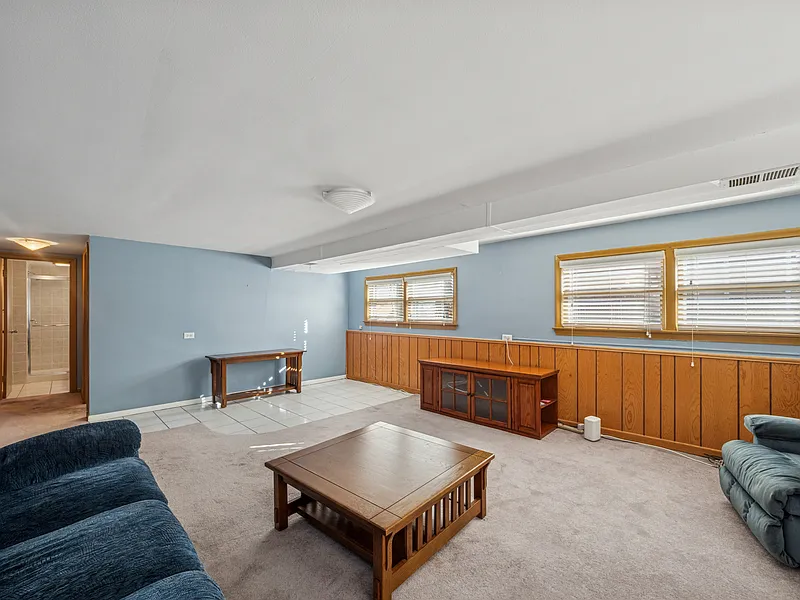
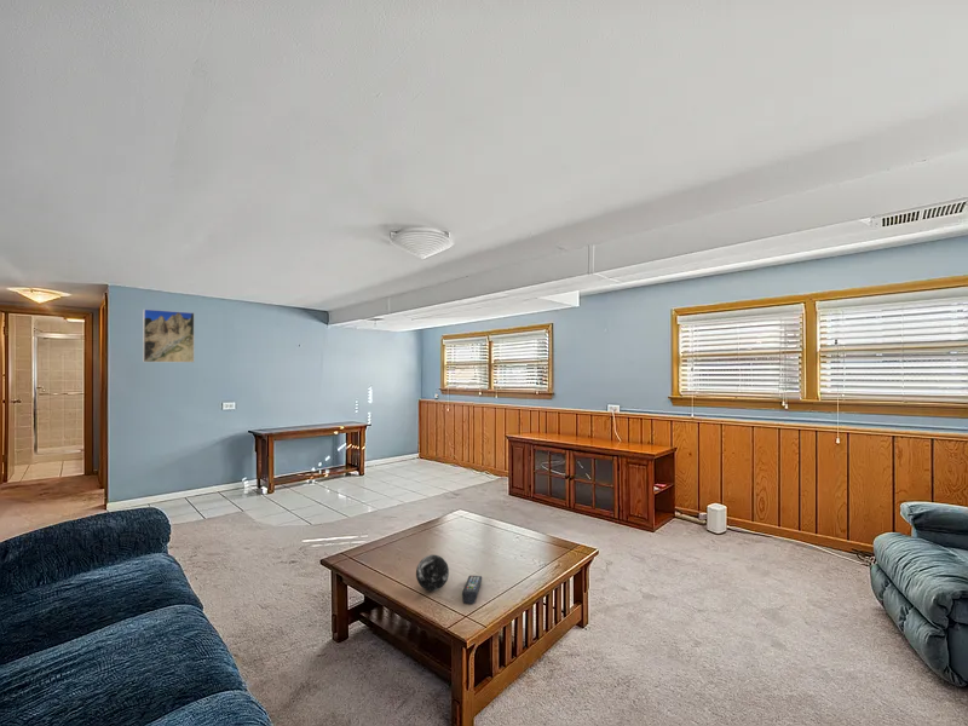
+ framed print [142,309,196,363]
+ remote control [461,575,483,605]
+ decorative orb [415,554,450,592]
